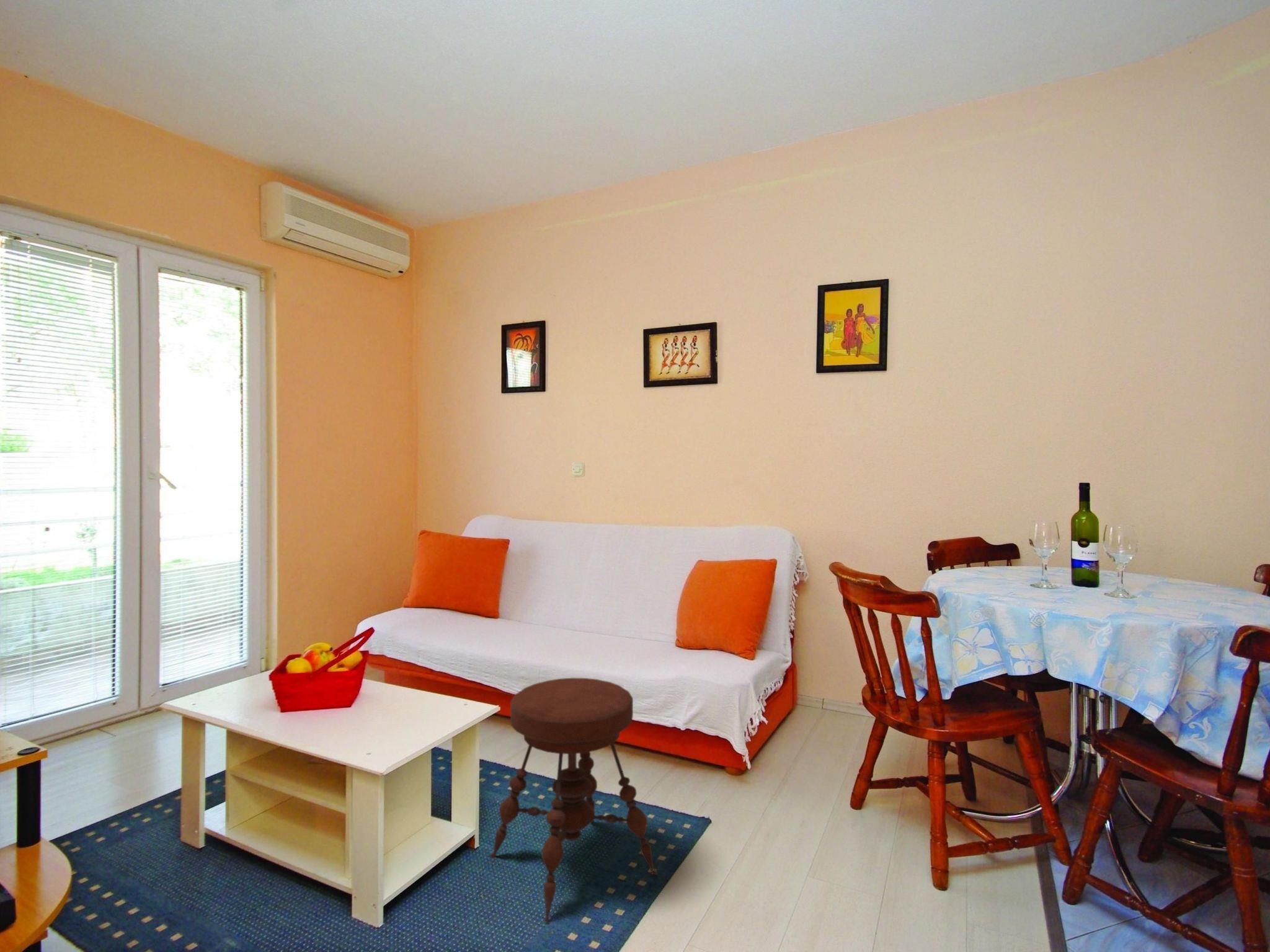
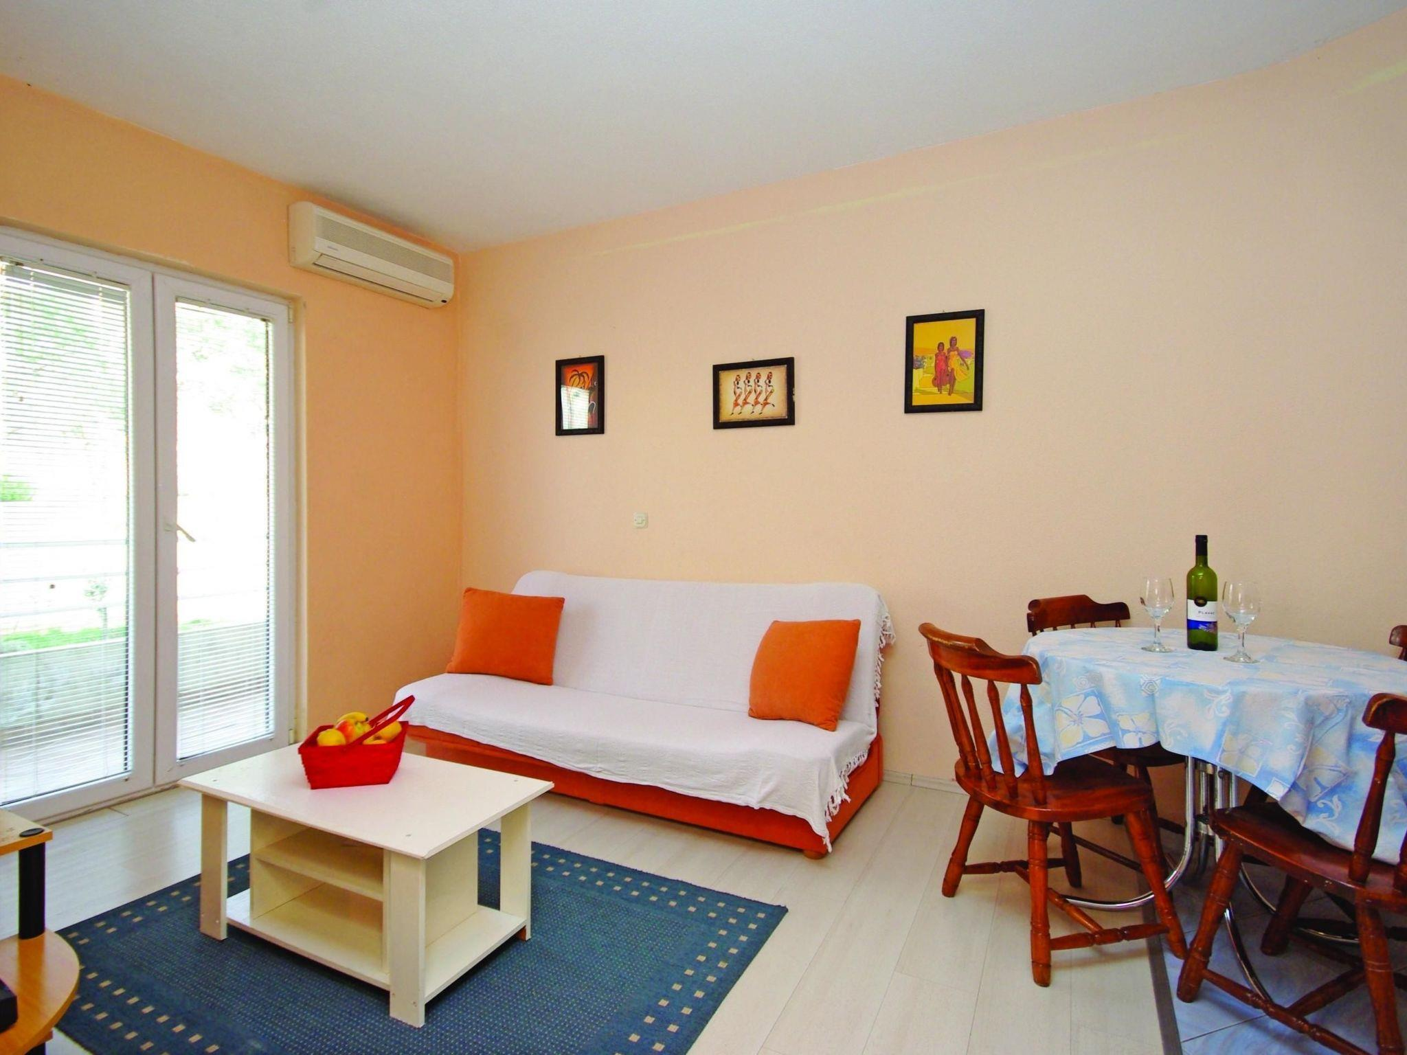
- stool [489,677,658,923]
